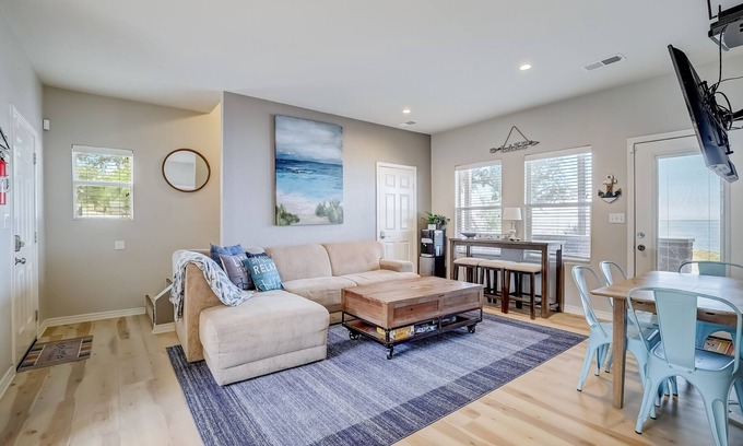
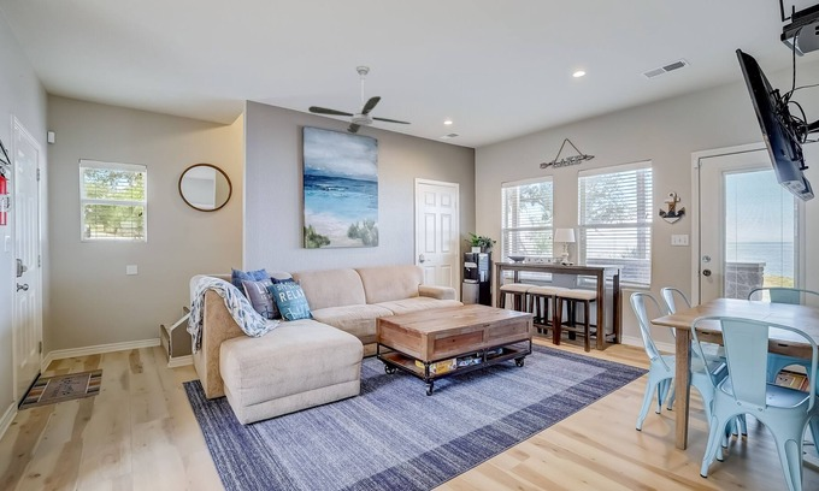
+ ceiling fan [307,64,412,135]
